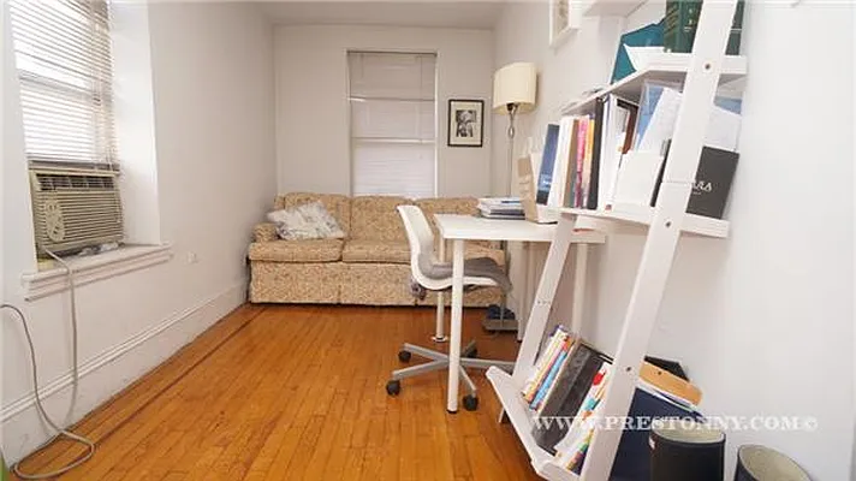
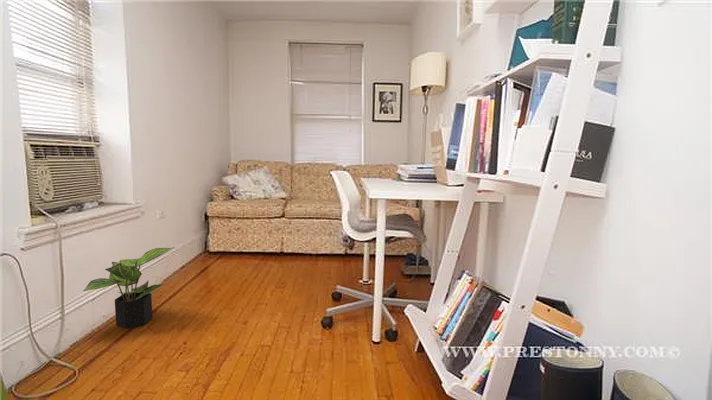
+ potted plant [82,246,175,329]
